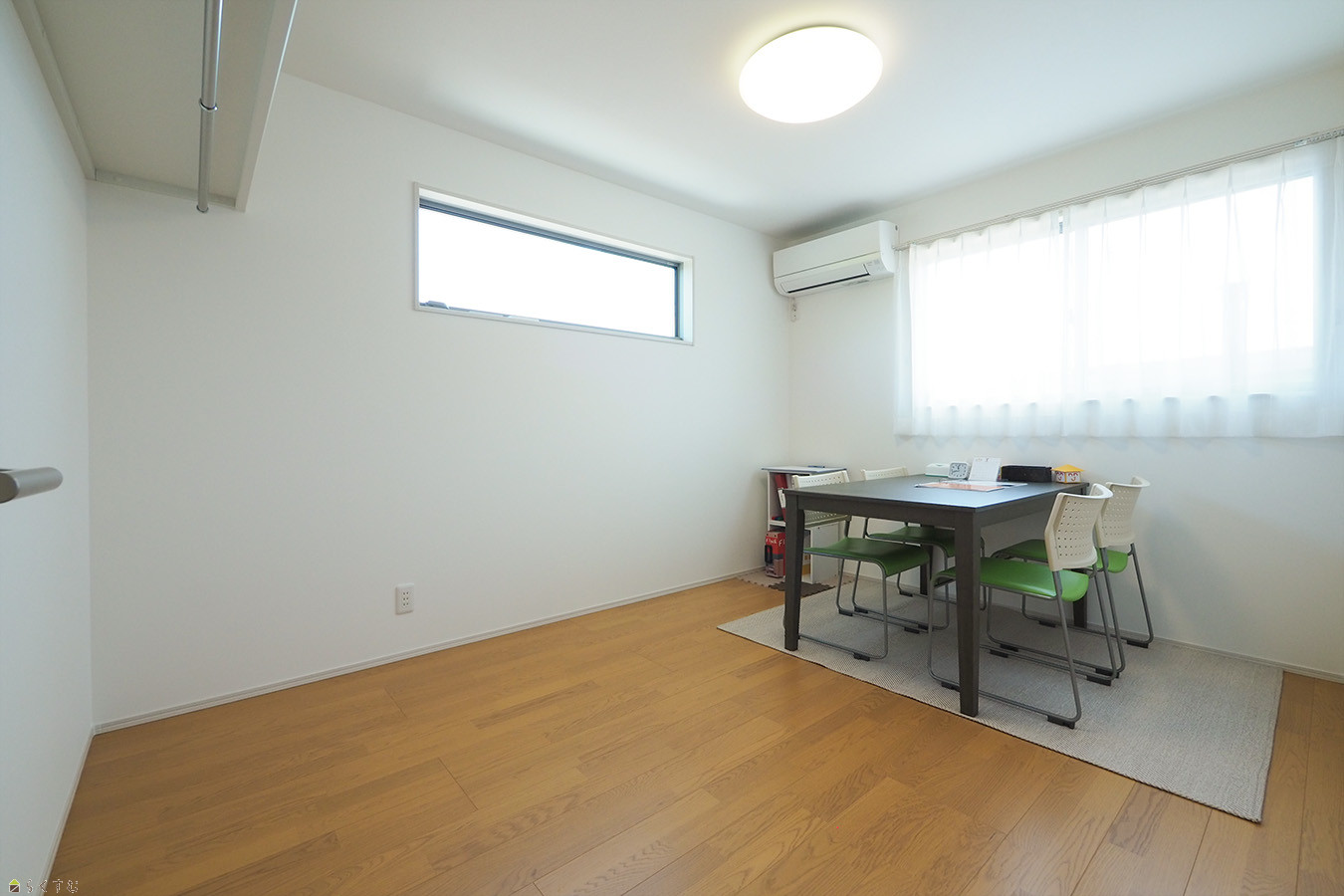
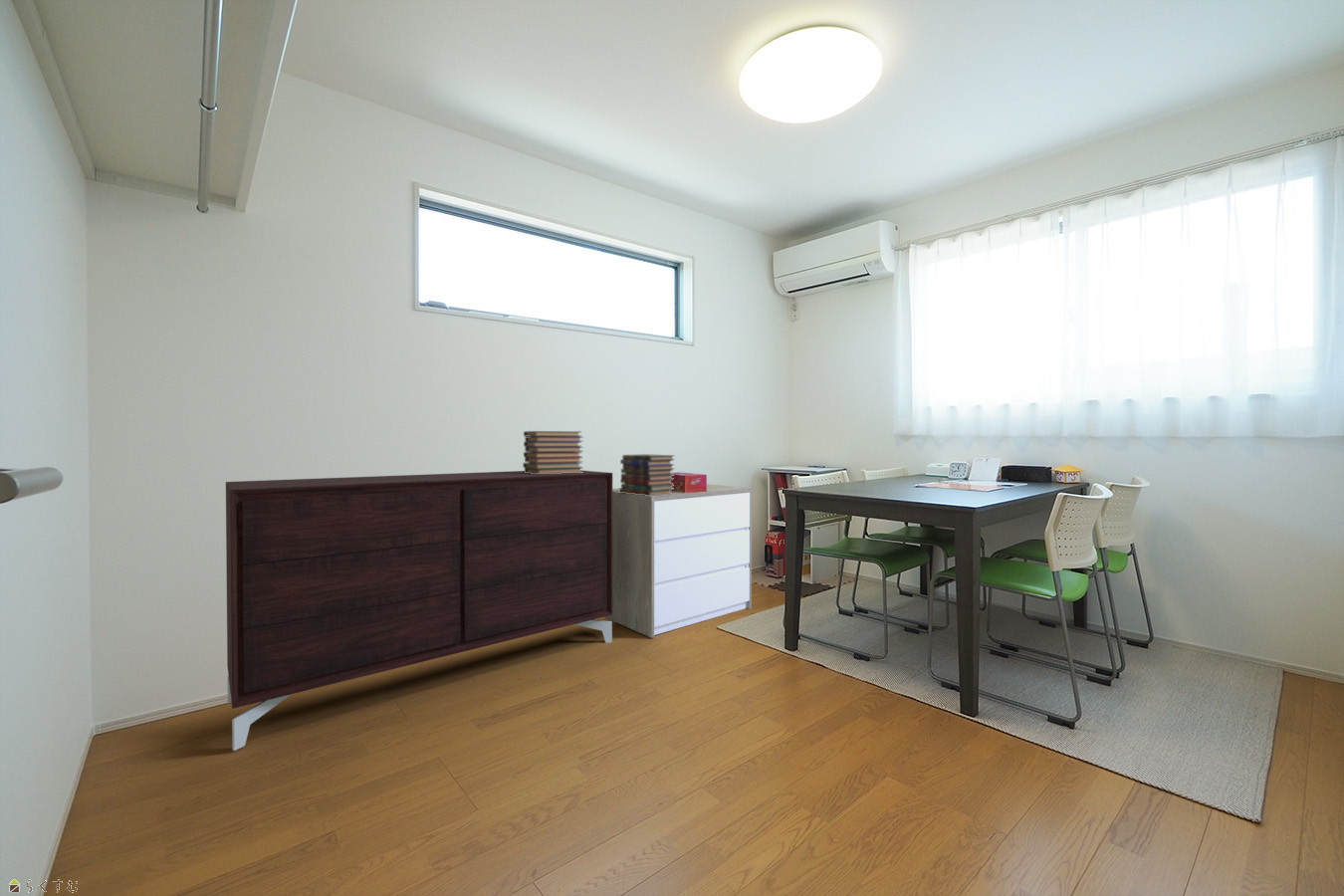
+ sideboard [225,470,613,752]
+ tissue box [670,471,708,493]
+ dresser [604,483,753,639]
+ book stack [522,430,584,474]
+ book stack [619,453,676,496]
